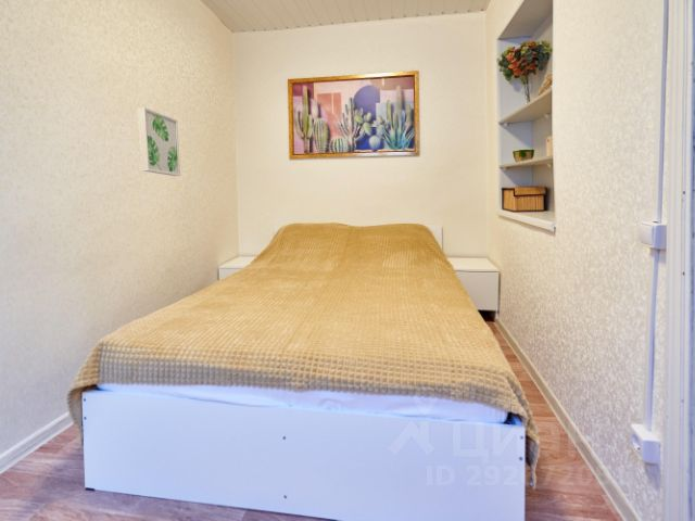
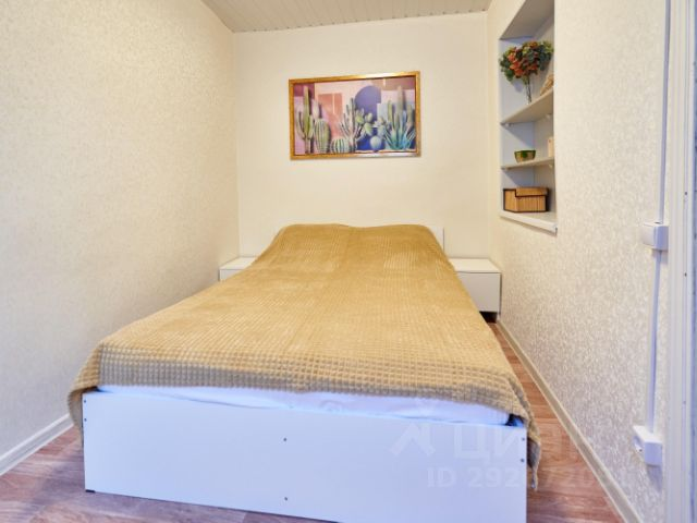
- wall art [137,106,181,177]
